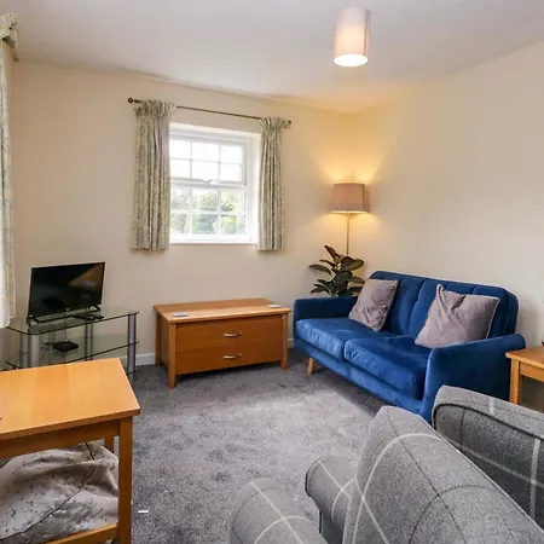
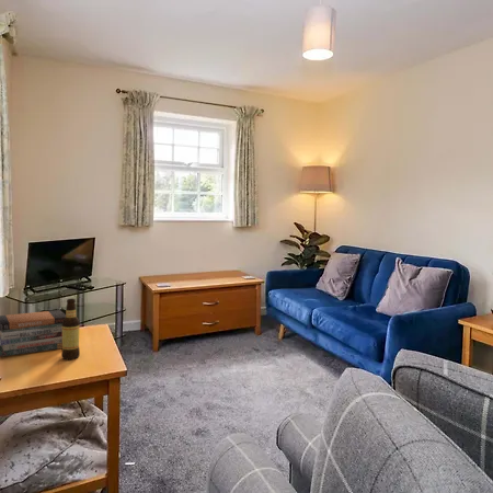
+ bottle [60,298,81,360]
+ book stack [0,309,66,358]
